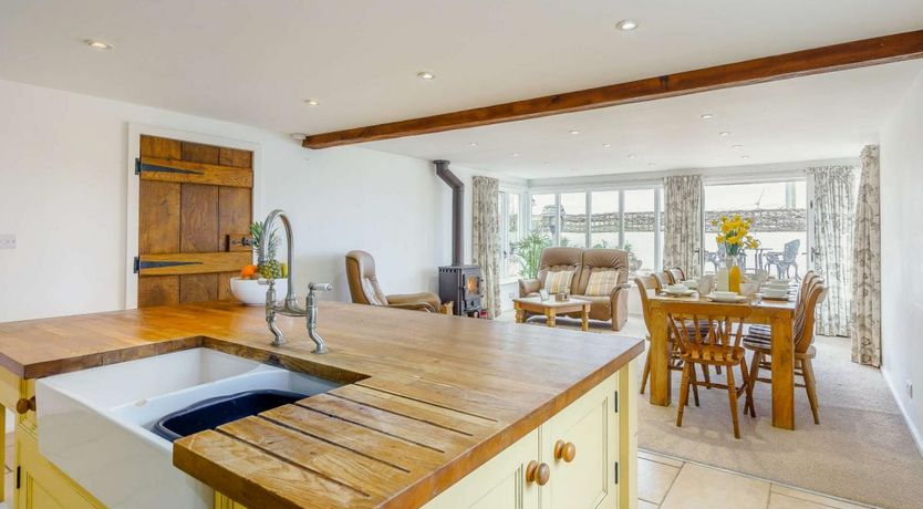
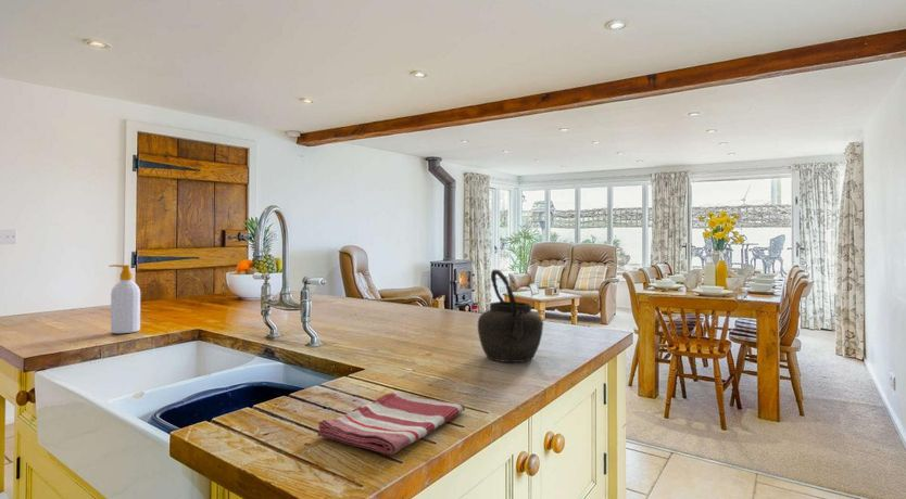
+ kettle [477,268,544,363]
+ soap bottle [109,264,141,334]
+ dish towel [316,391,466,456]
